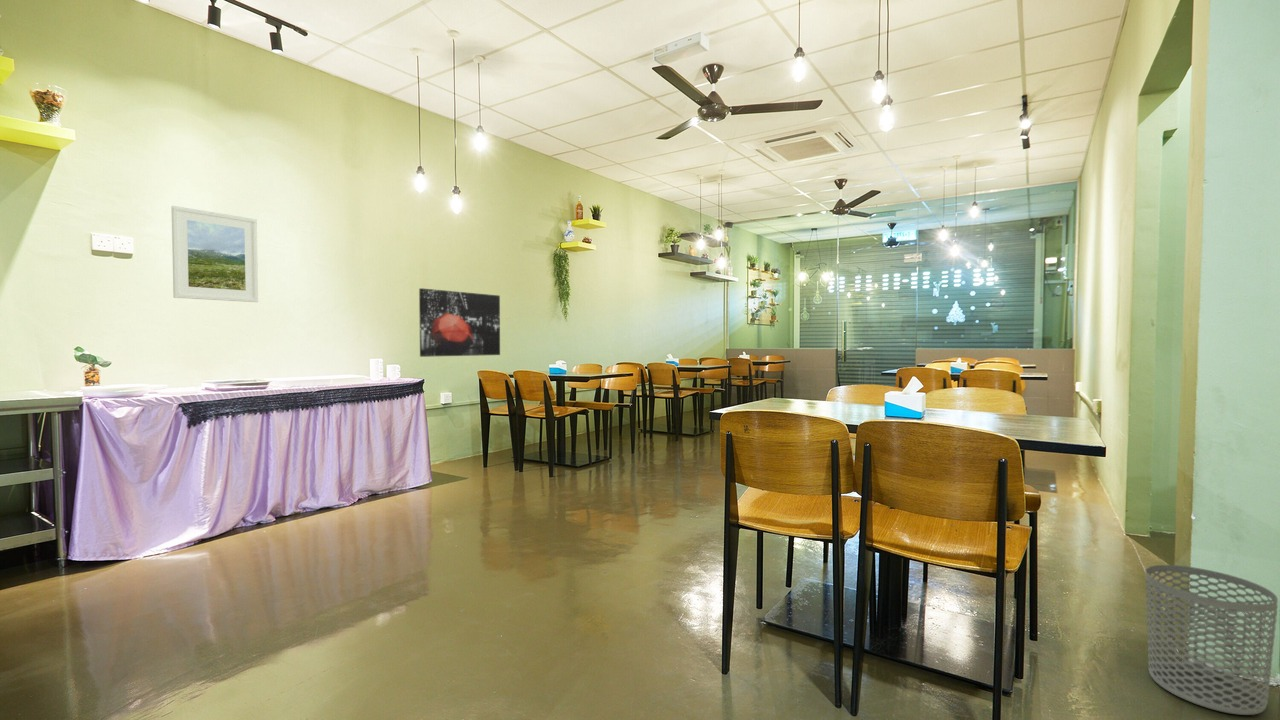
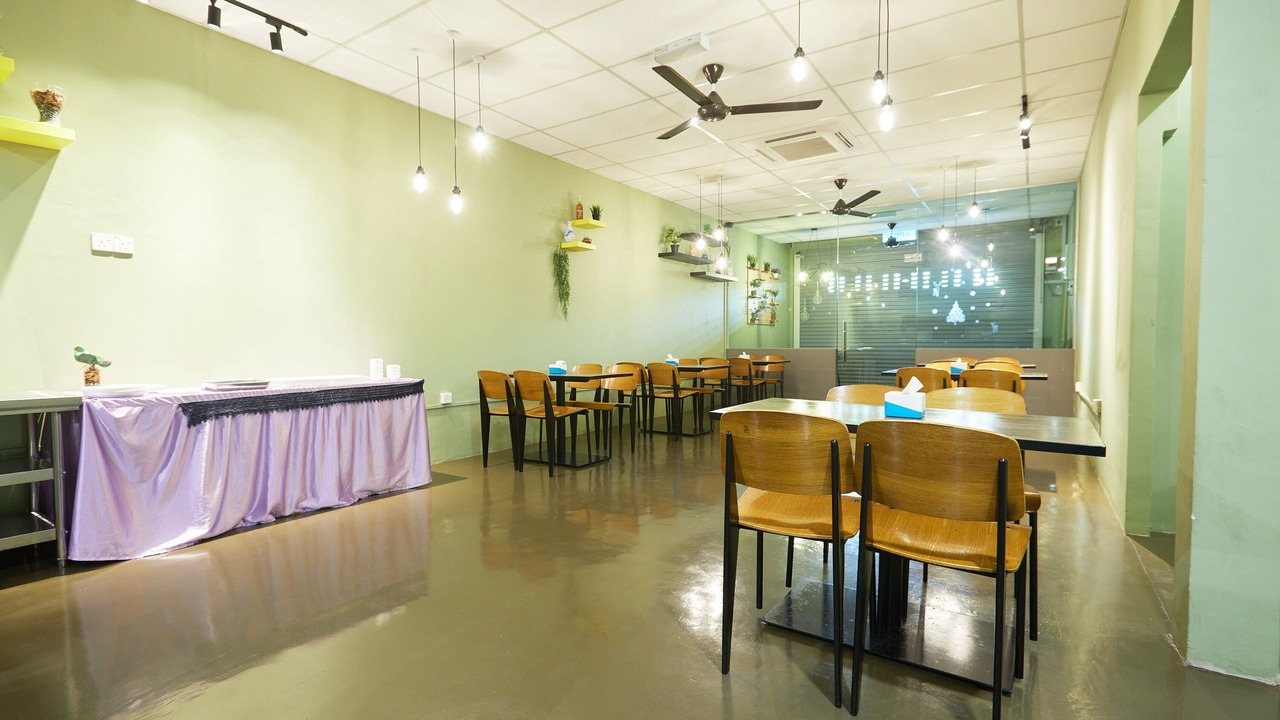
- wall art [418,287,501,358]
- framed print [170,205,259,303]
- waste bin [1145,564,1279,716]
